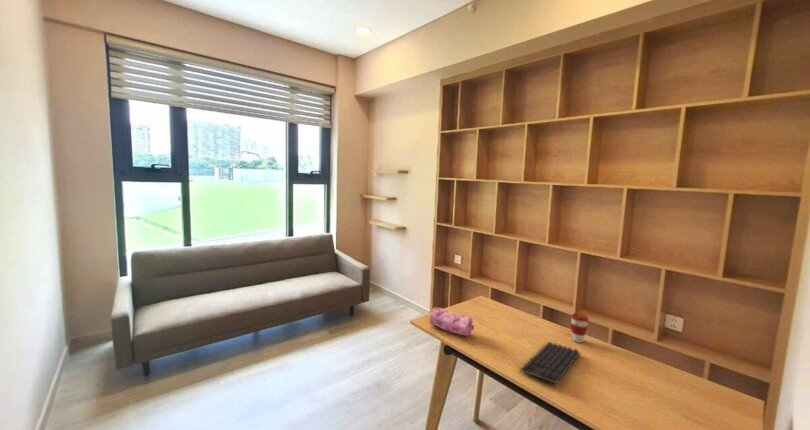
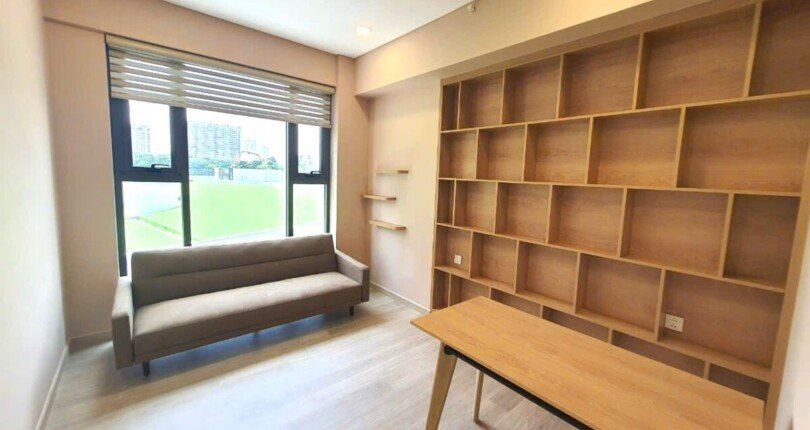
- coffee cup [570,312,590,343]
- keyboard [519,341,581,385]
- pencil case [429,306,475,337]
